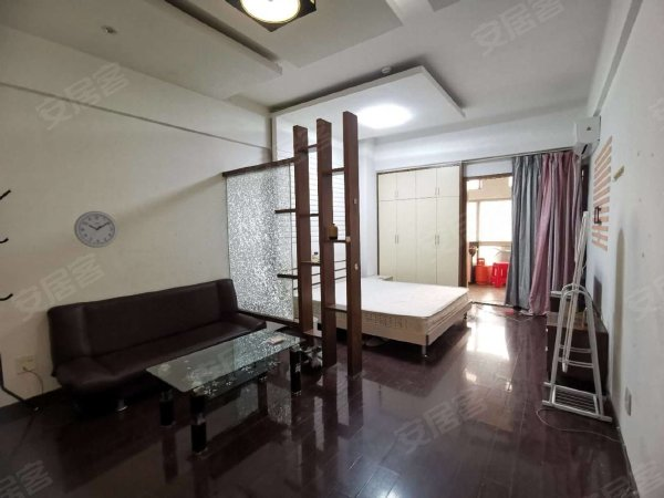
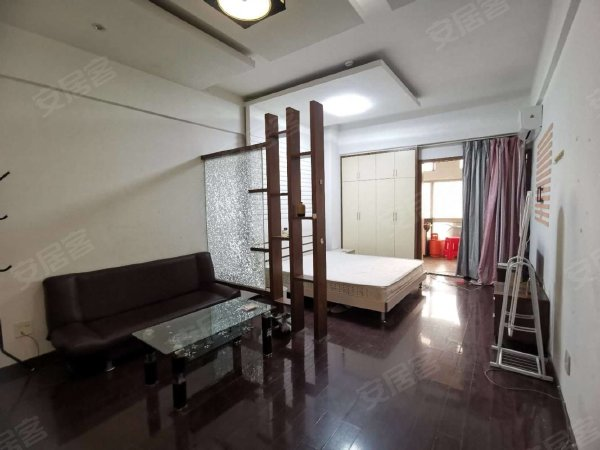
- wall clock [73,210,118,249]
